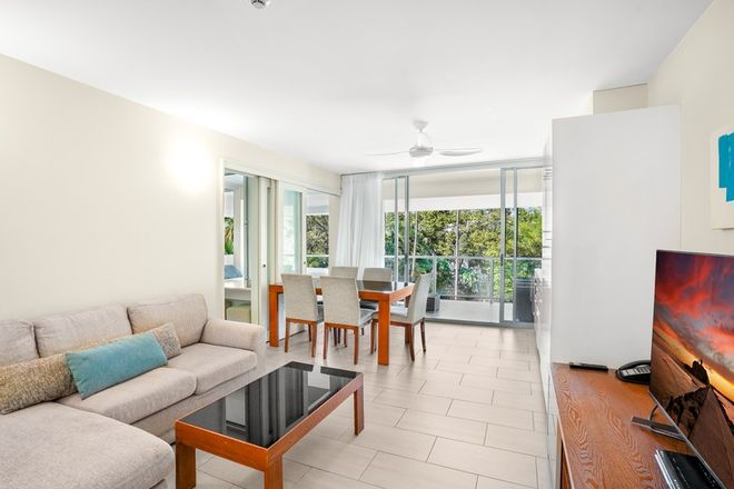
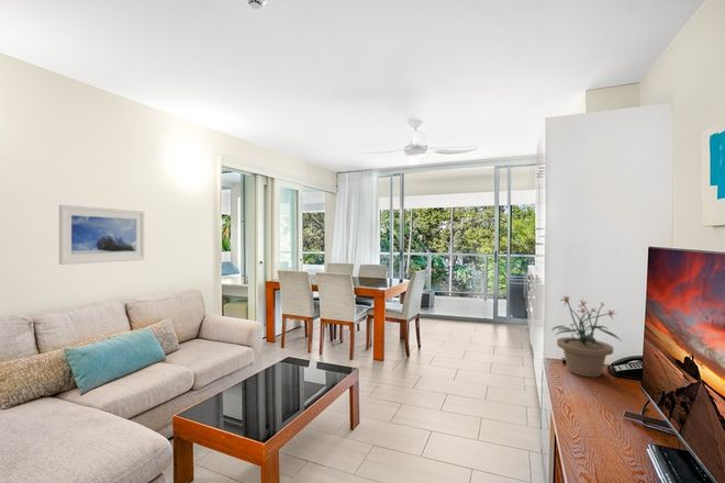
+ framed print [58,204,146,266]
+ potted plant [551,294,623,378]
